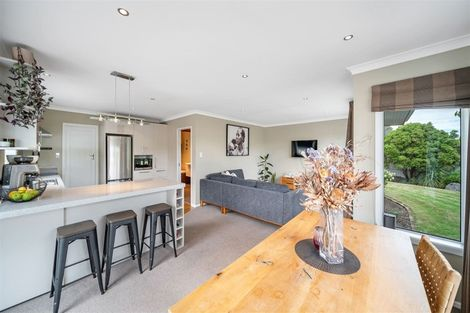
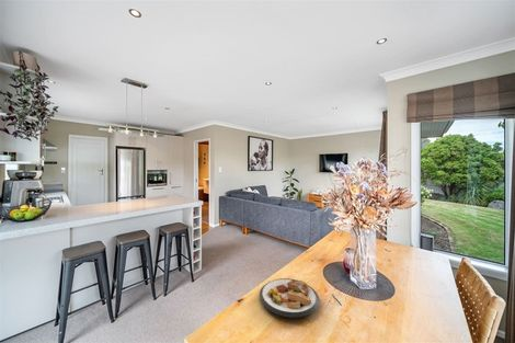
+ plate [259,277,321,319]
